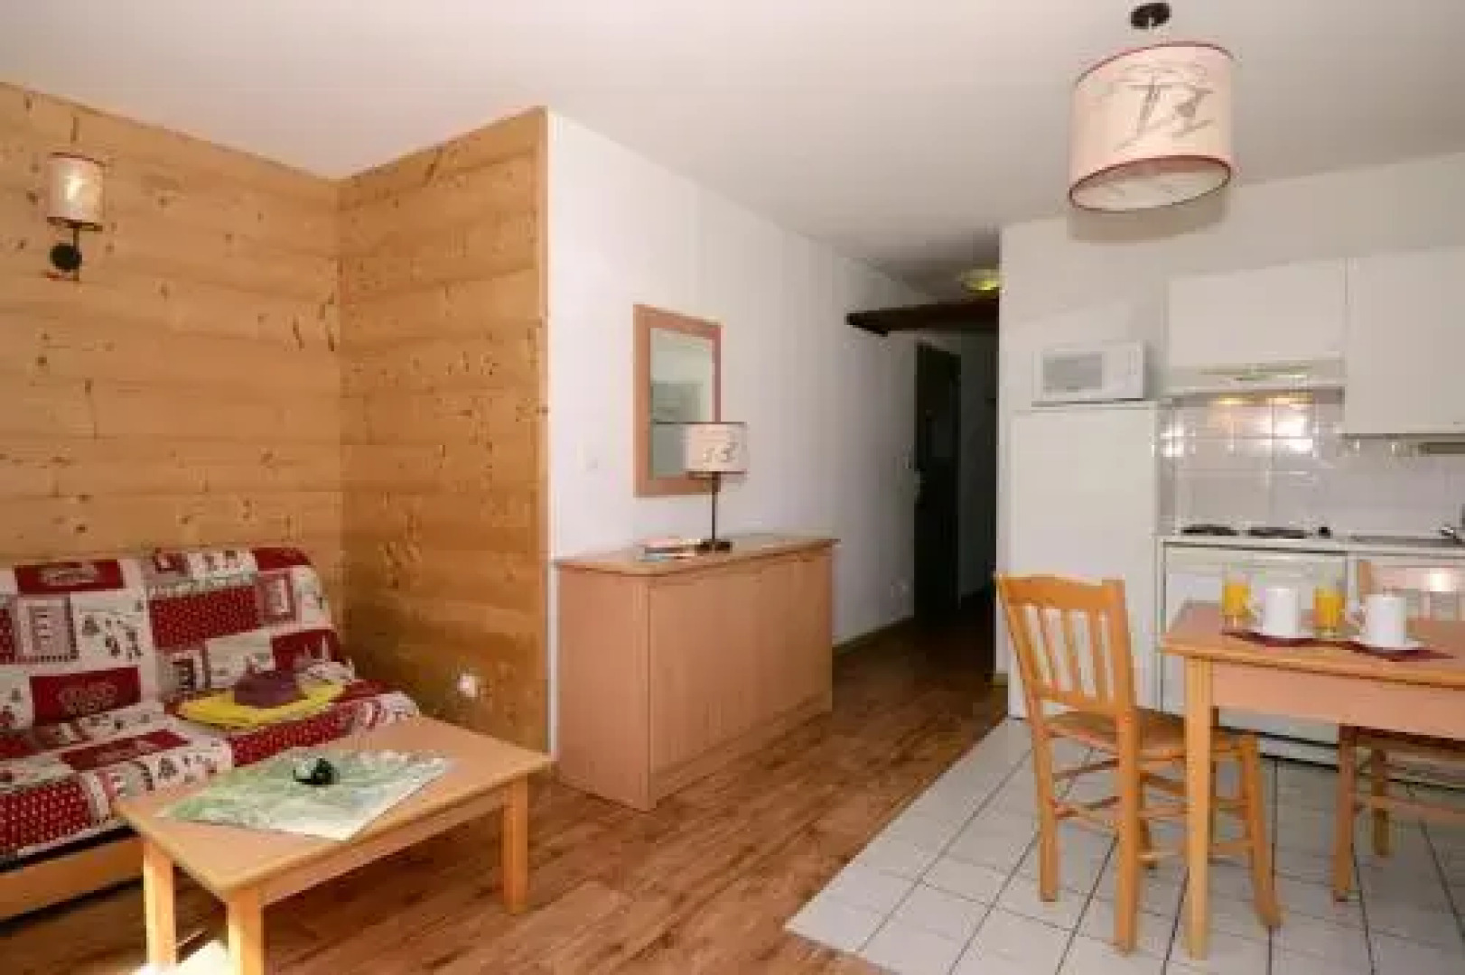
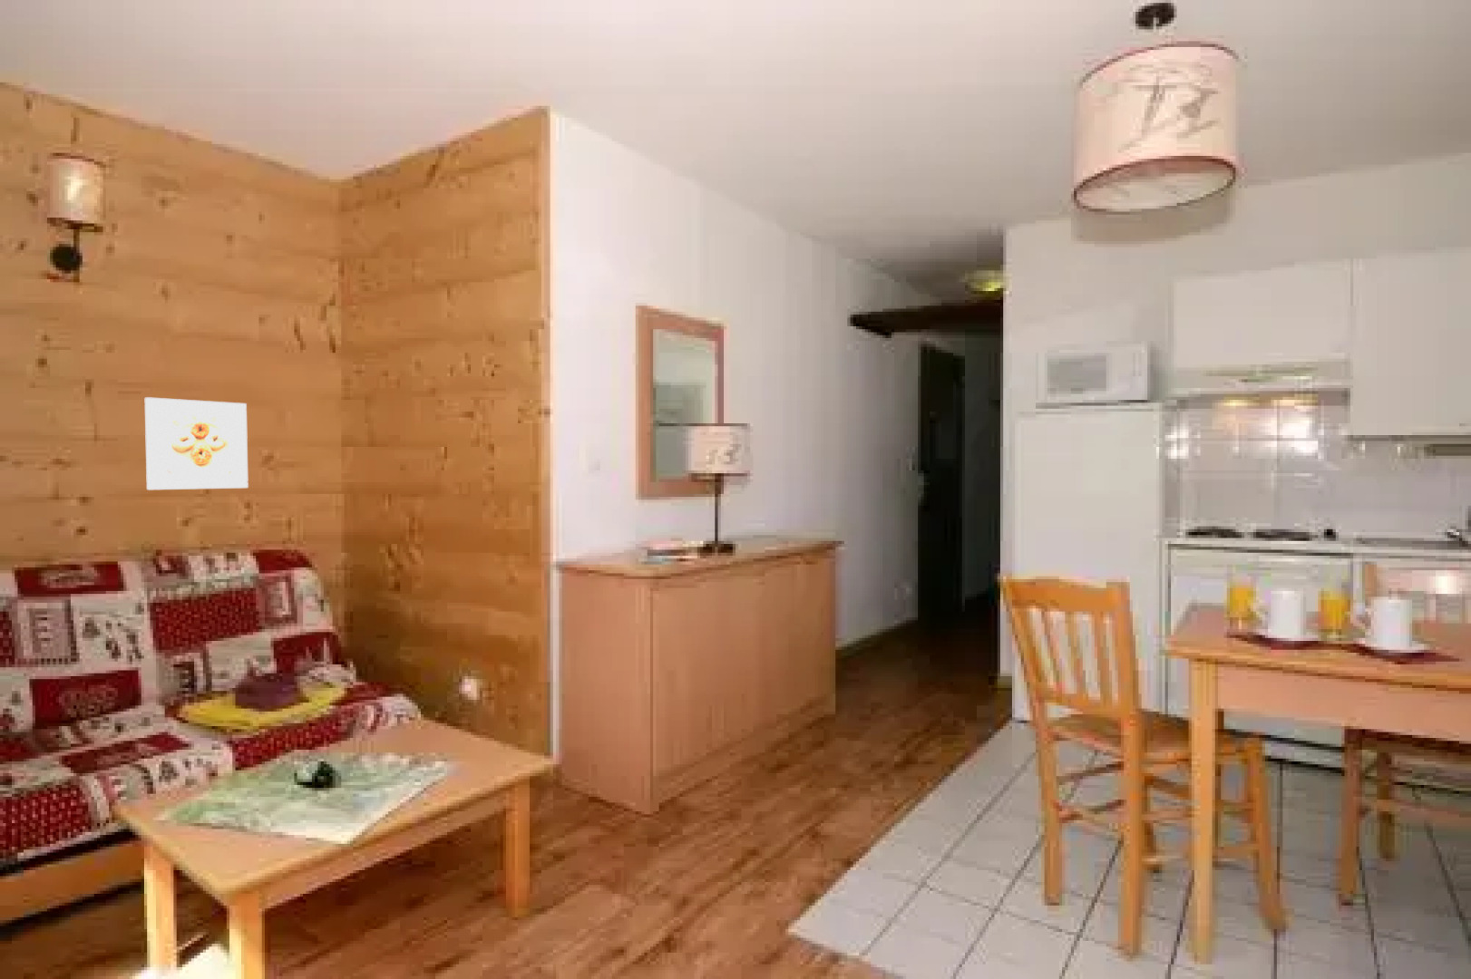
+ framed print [144,397,249,492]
